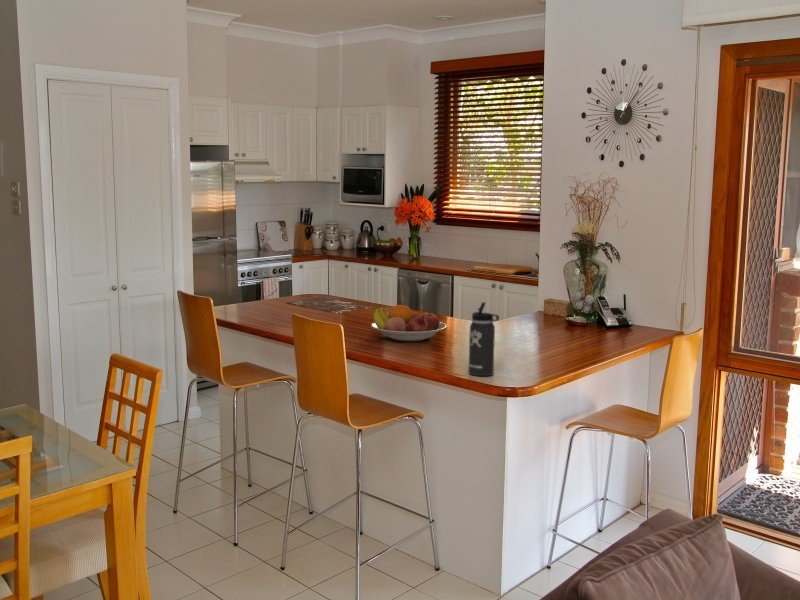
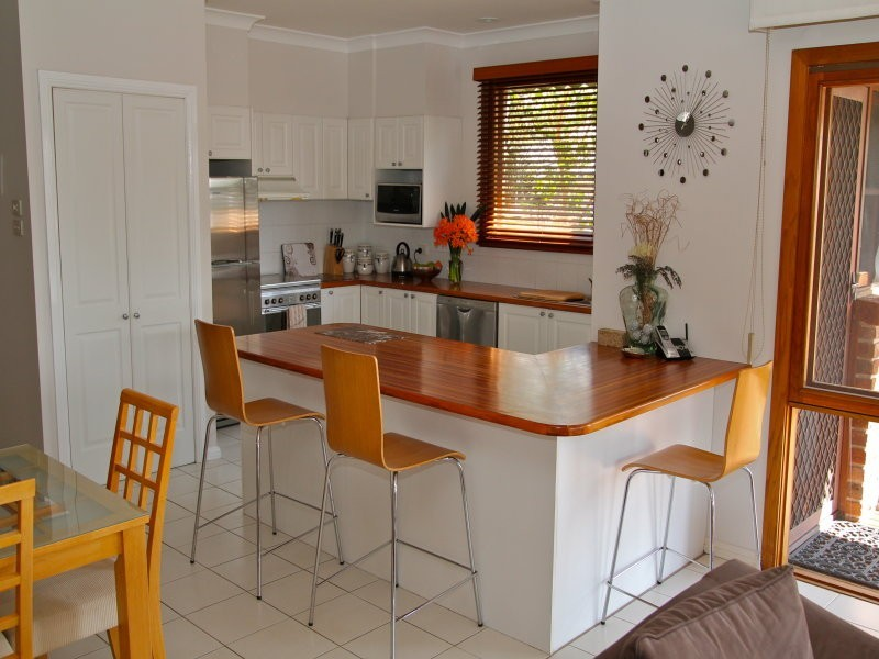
- thermos bottle [468,301,500,377]
- fruit bowl [370,304,447,342]
